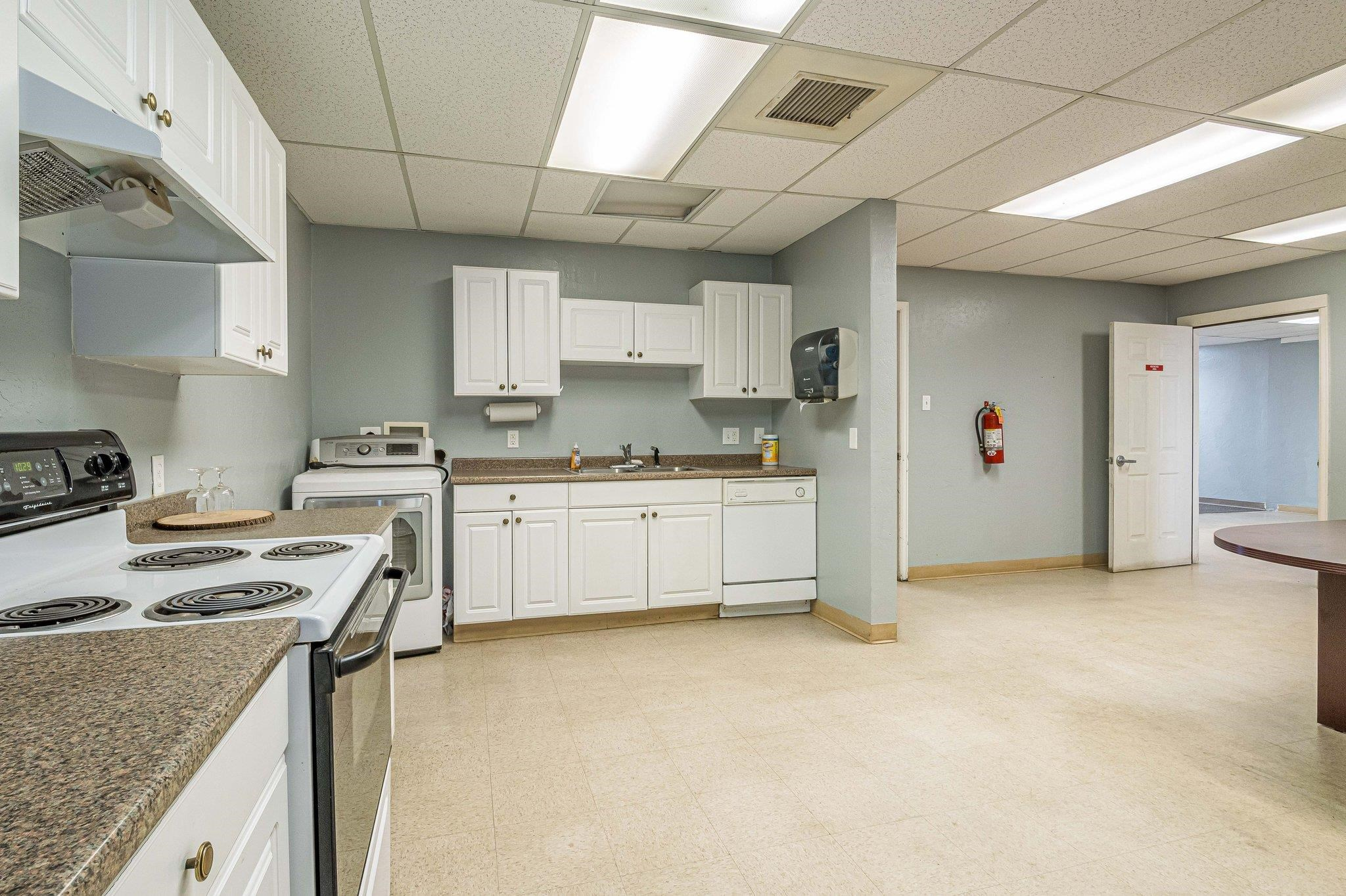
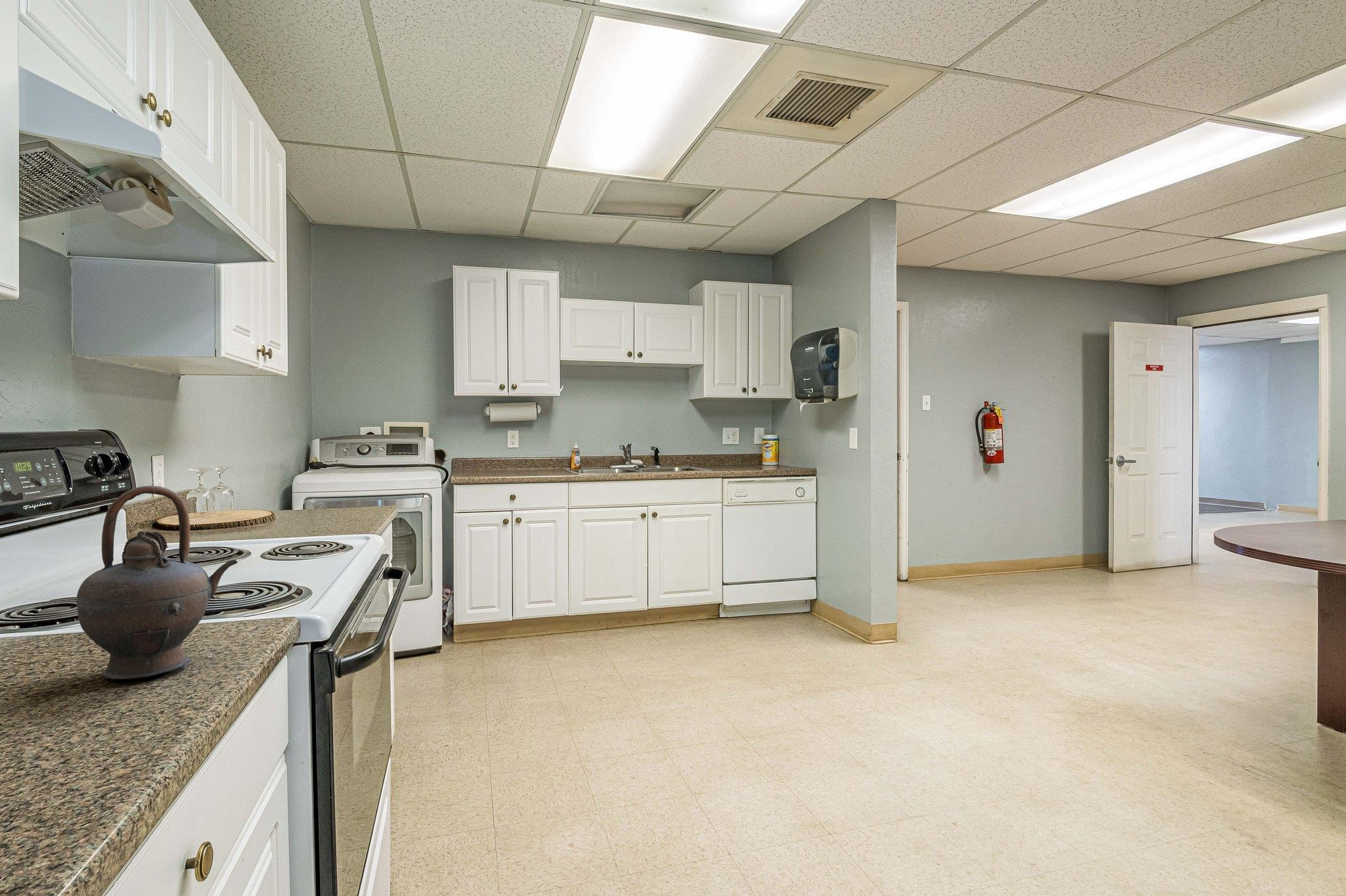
+ teapot [76,485,239,680]
